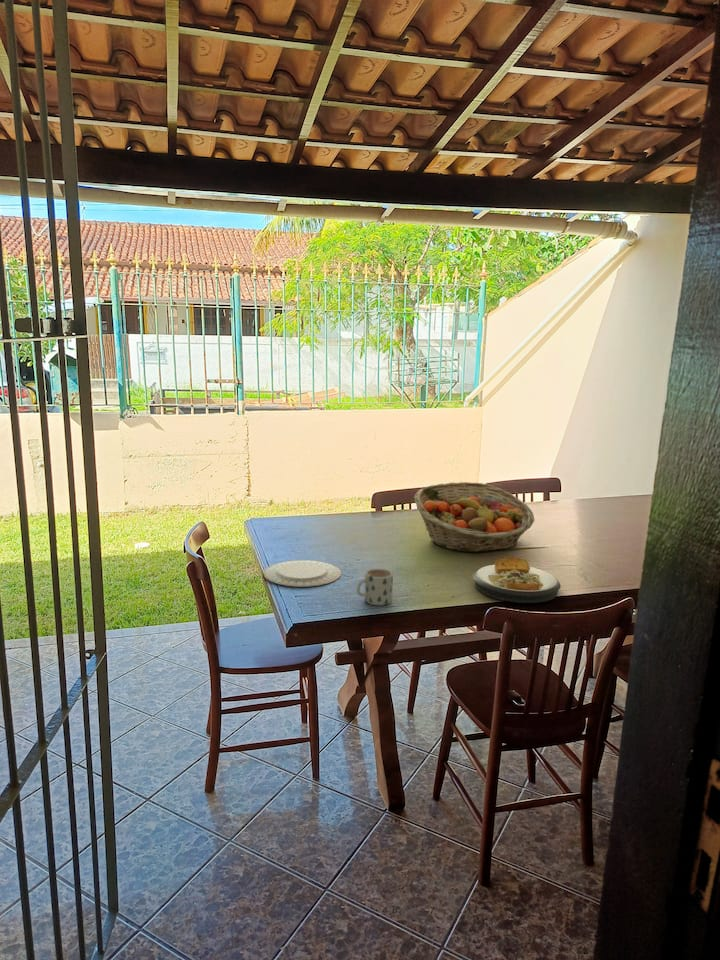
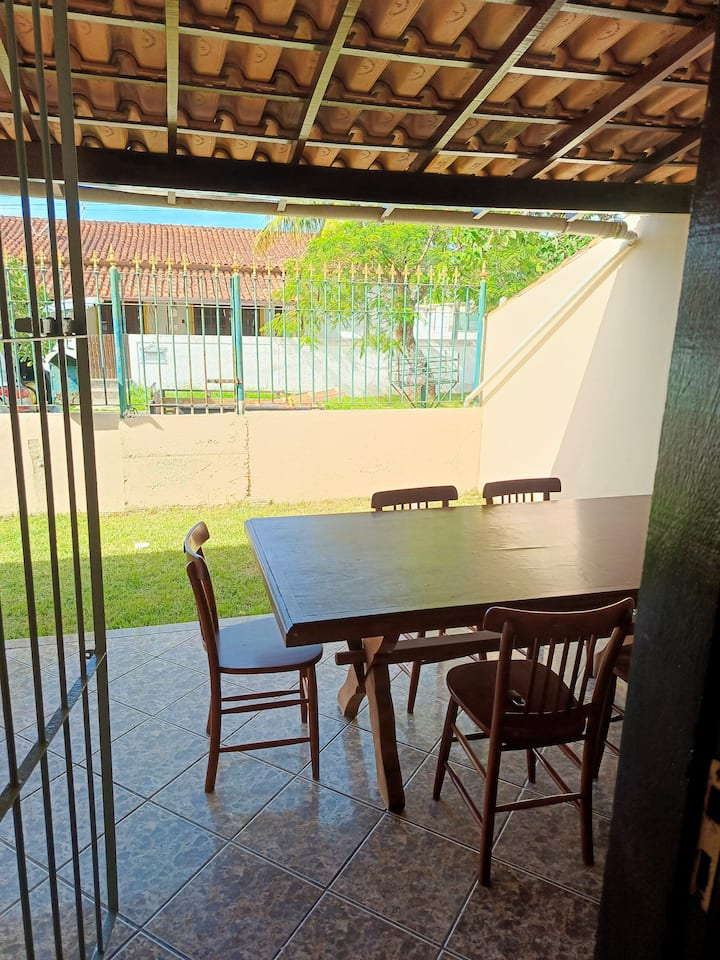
- mug [356,568,394,606]
- fruit basket [413,481,536,553]
- chinaware [263,559,342,588]
- plate [472,557,561,604]
